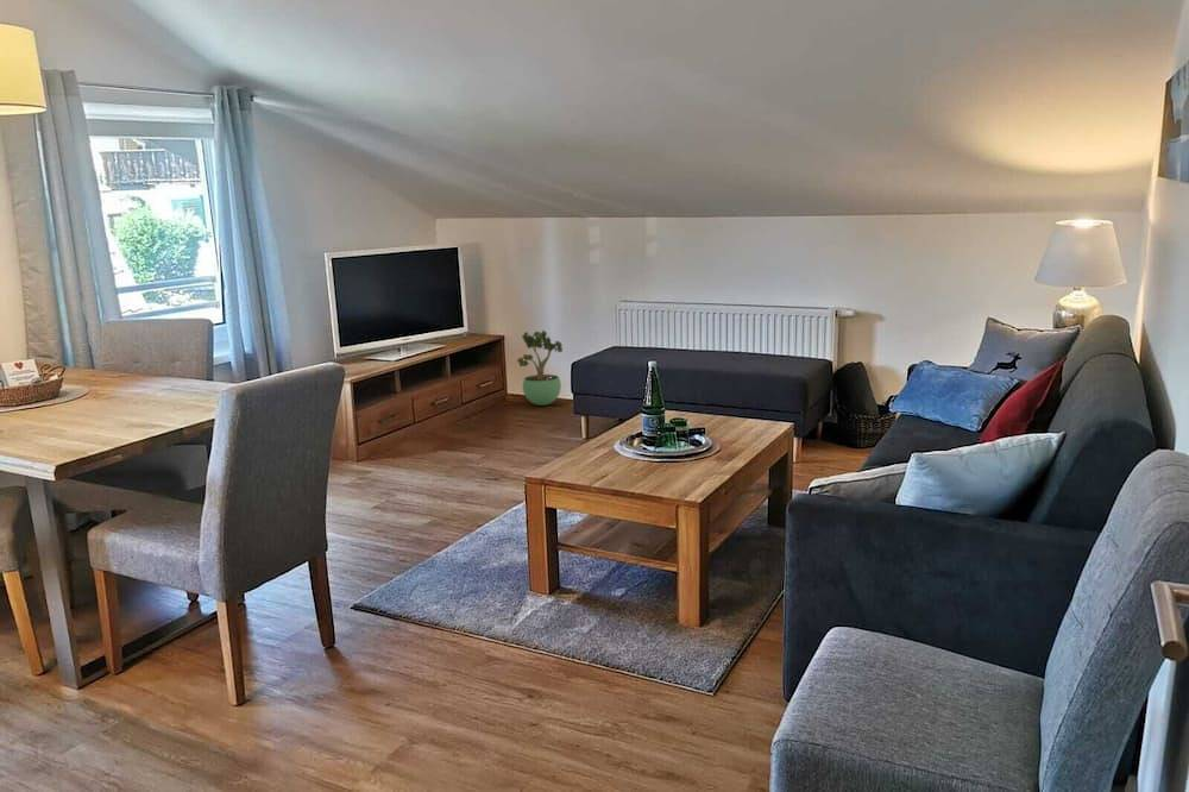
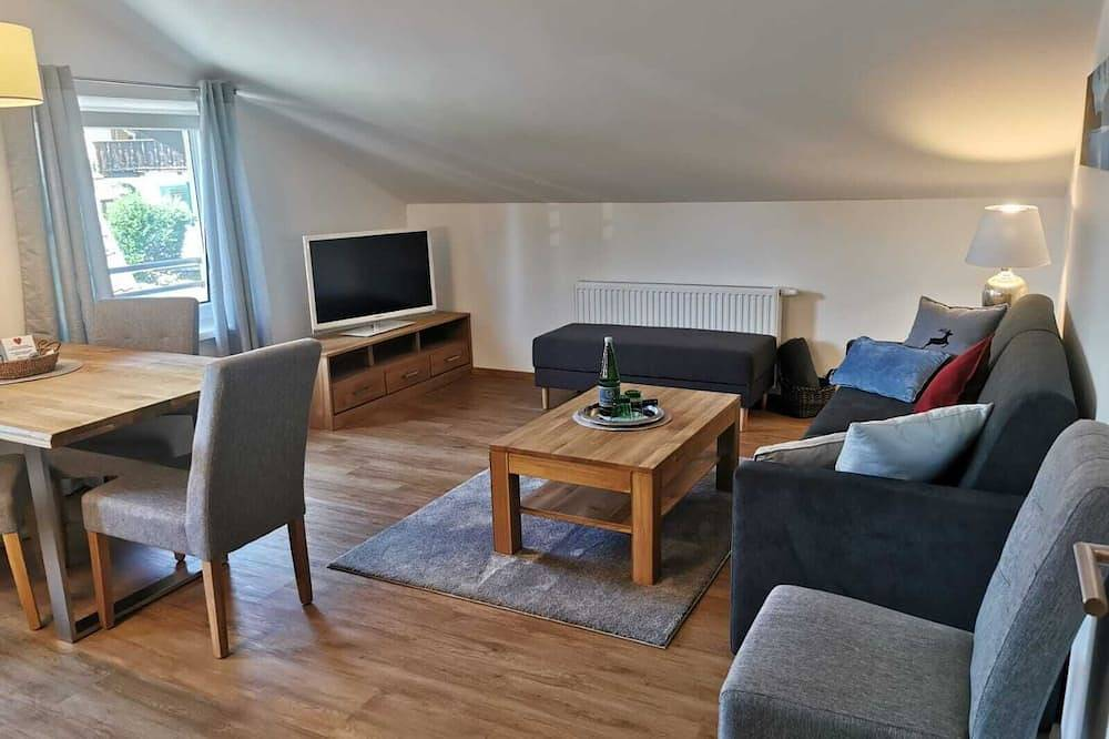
- potted plant [516,329,564,407]
